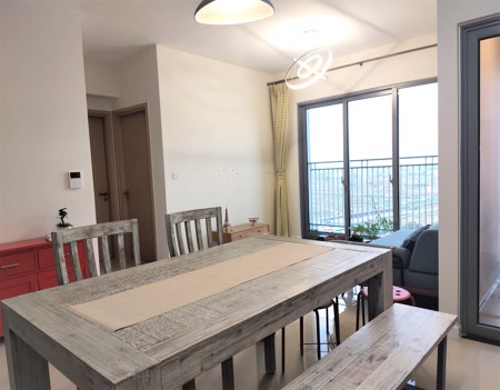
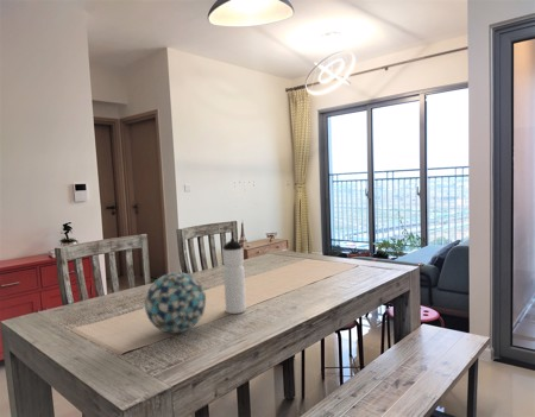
+ water bottle [221,238,247,315]
+ decorative ball [144,271,207,334]
